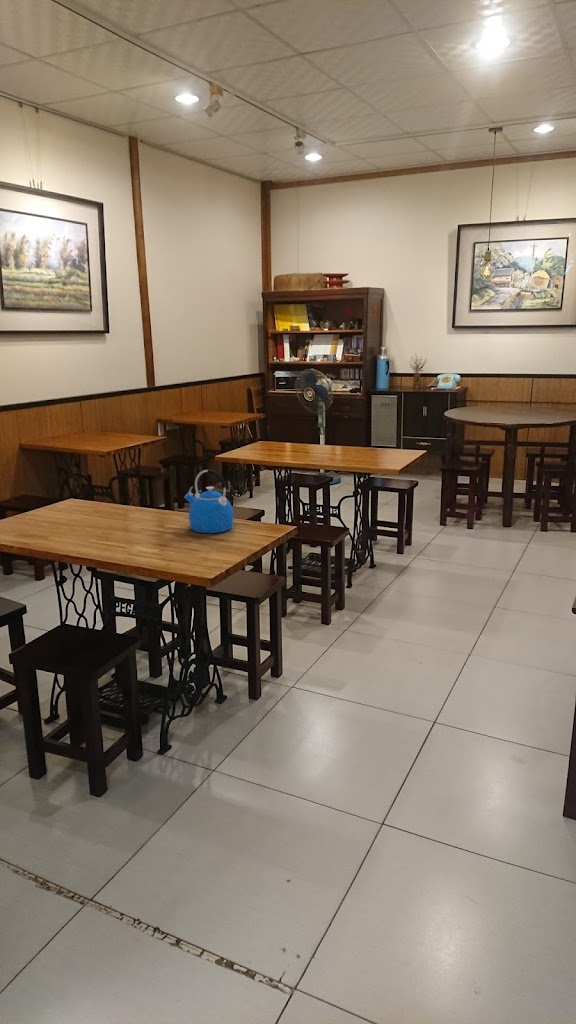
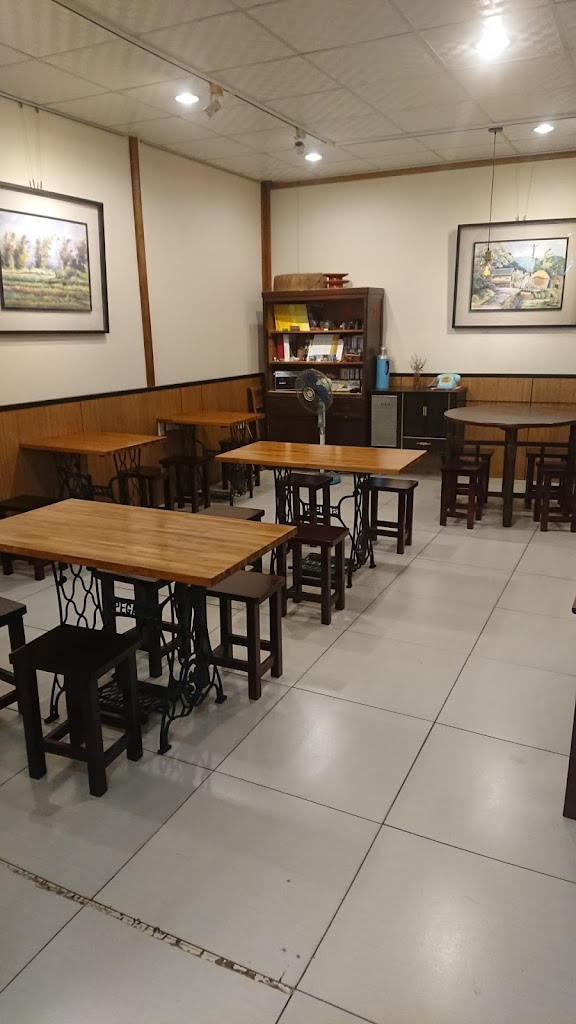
- kettle [184,468,235,534]
